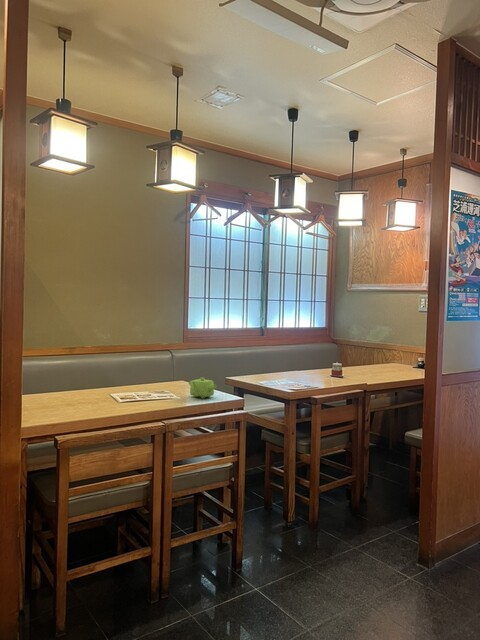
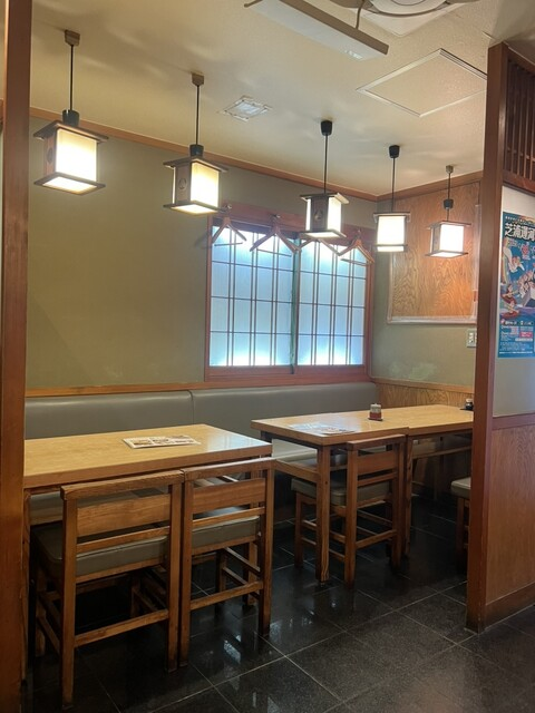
- teapot [188,377,217,399]
